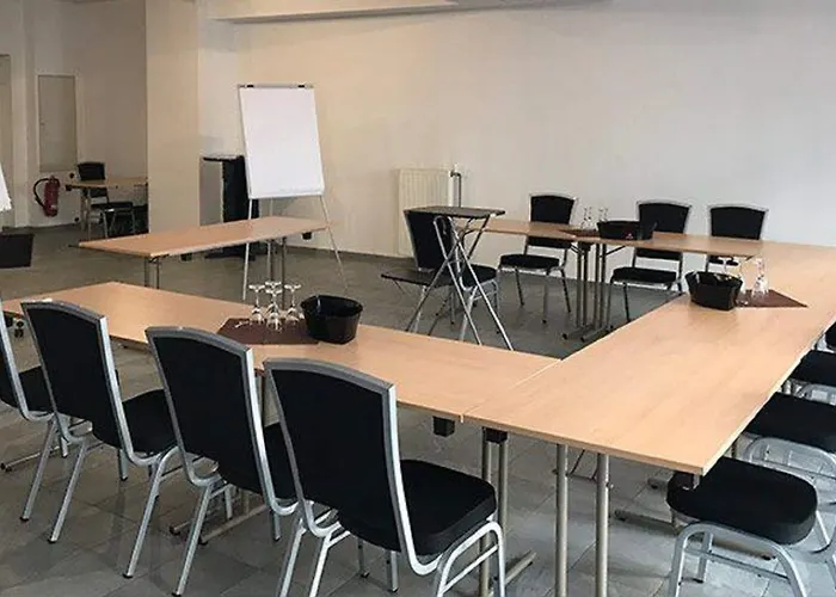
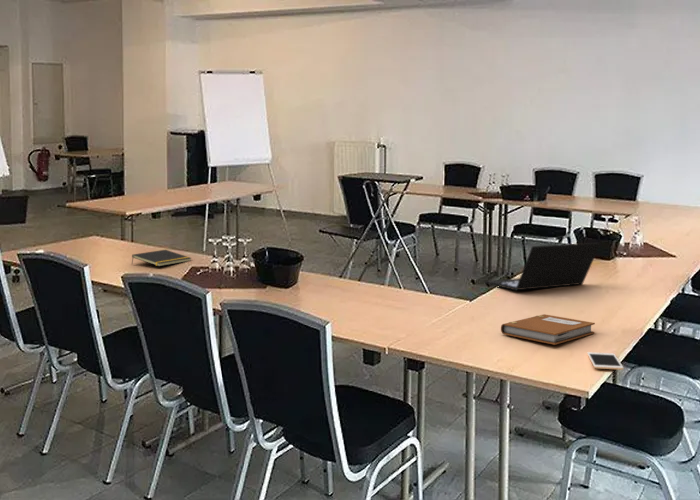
+ laptop [484,242,601,291]
+ cell phone [586,351,624,371]
+ notebook [500,313,596,346]
+ notepad [131,249,192,267]
